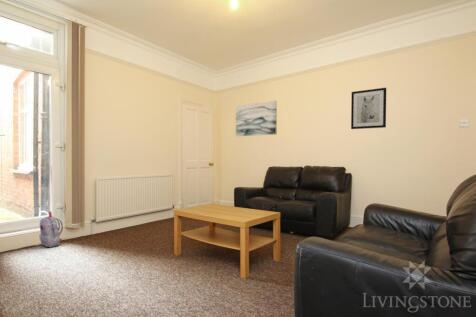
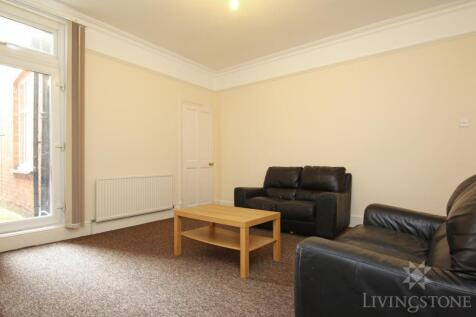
- wall art [235,99,278,137]
- wall art [350,87,387,130]
- backpack [38,210,64,249]
